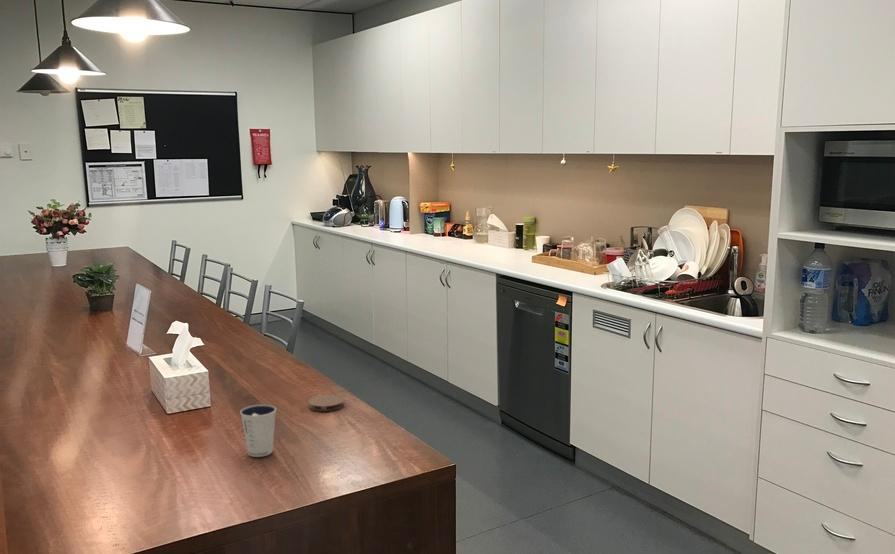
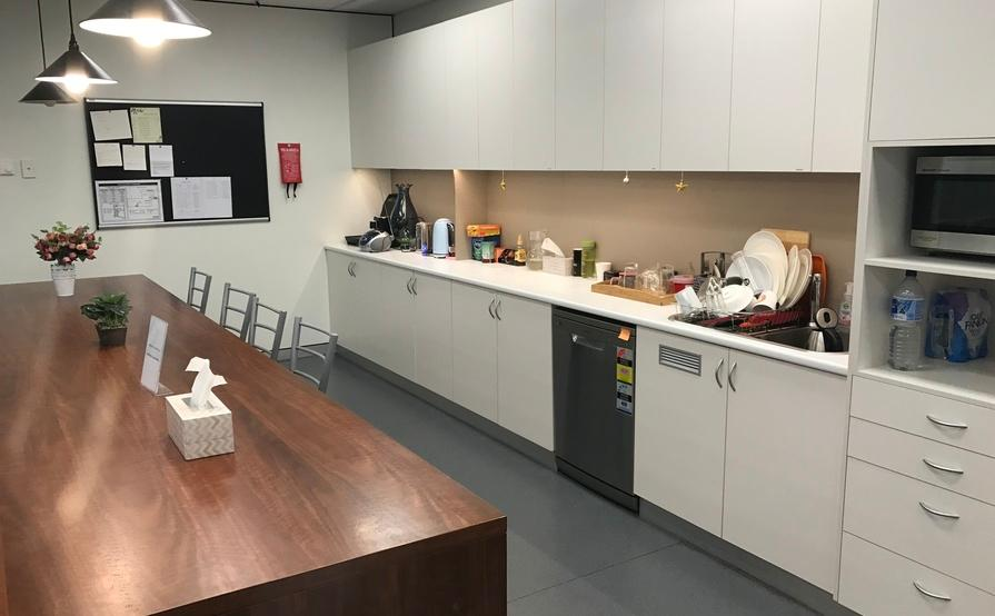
- coaster [308,394,345,412]
- dixie cup [239,403,278,458]
